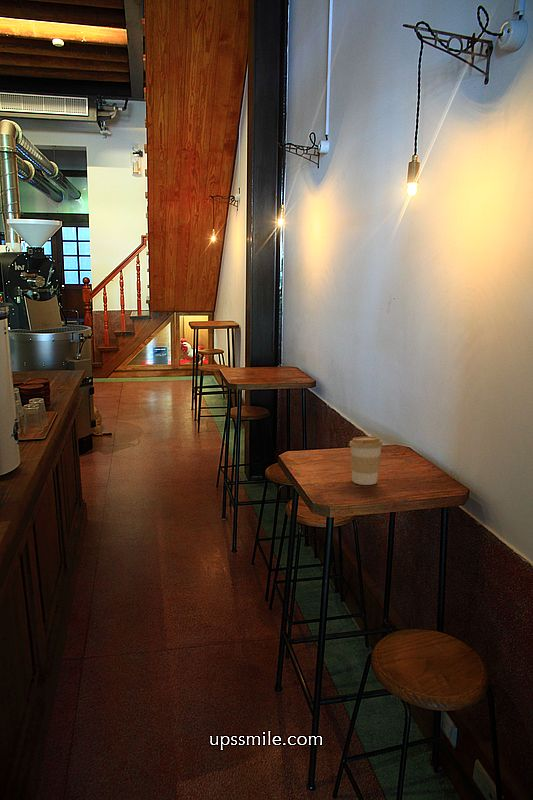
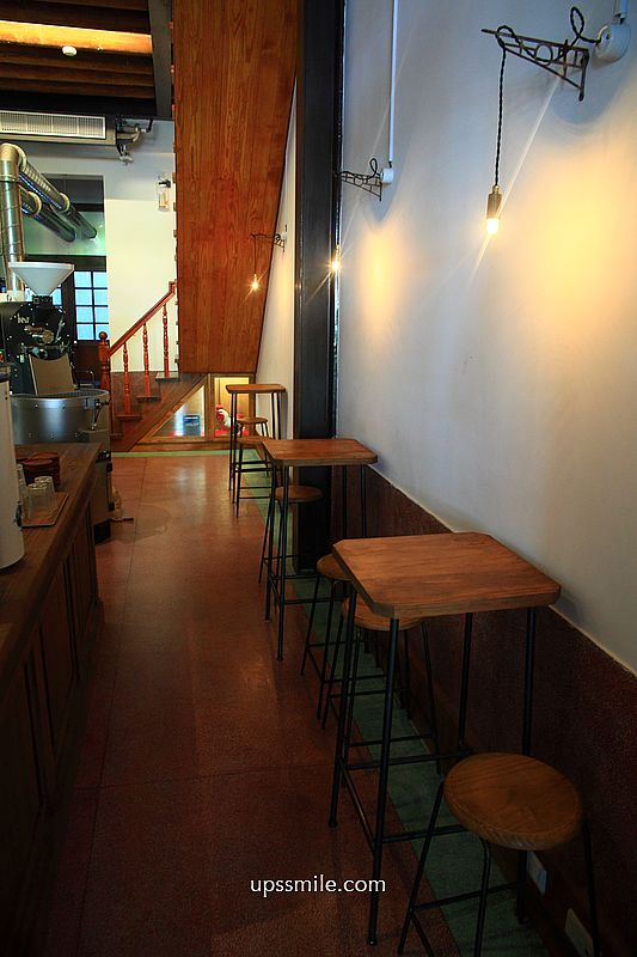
- coffee cup [348,435,384,486]
